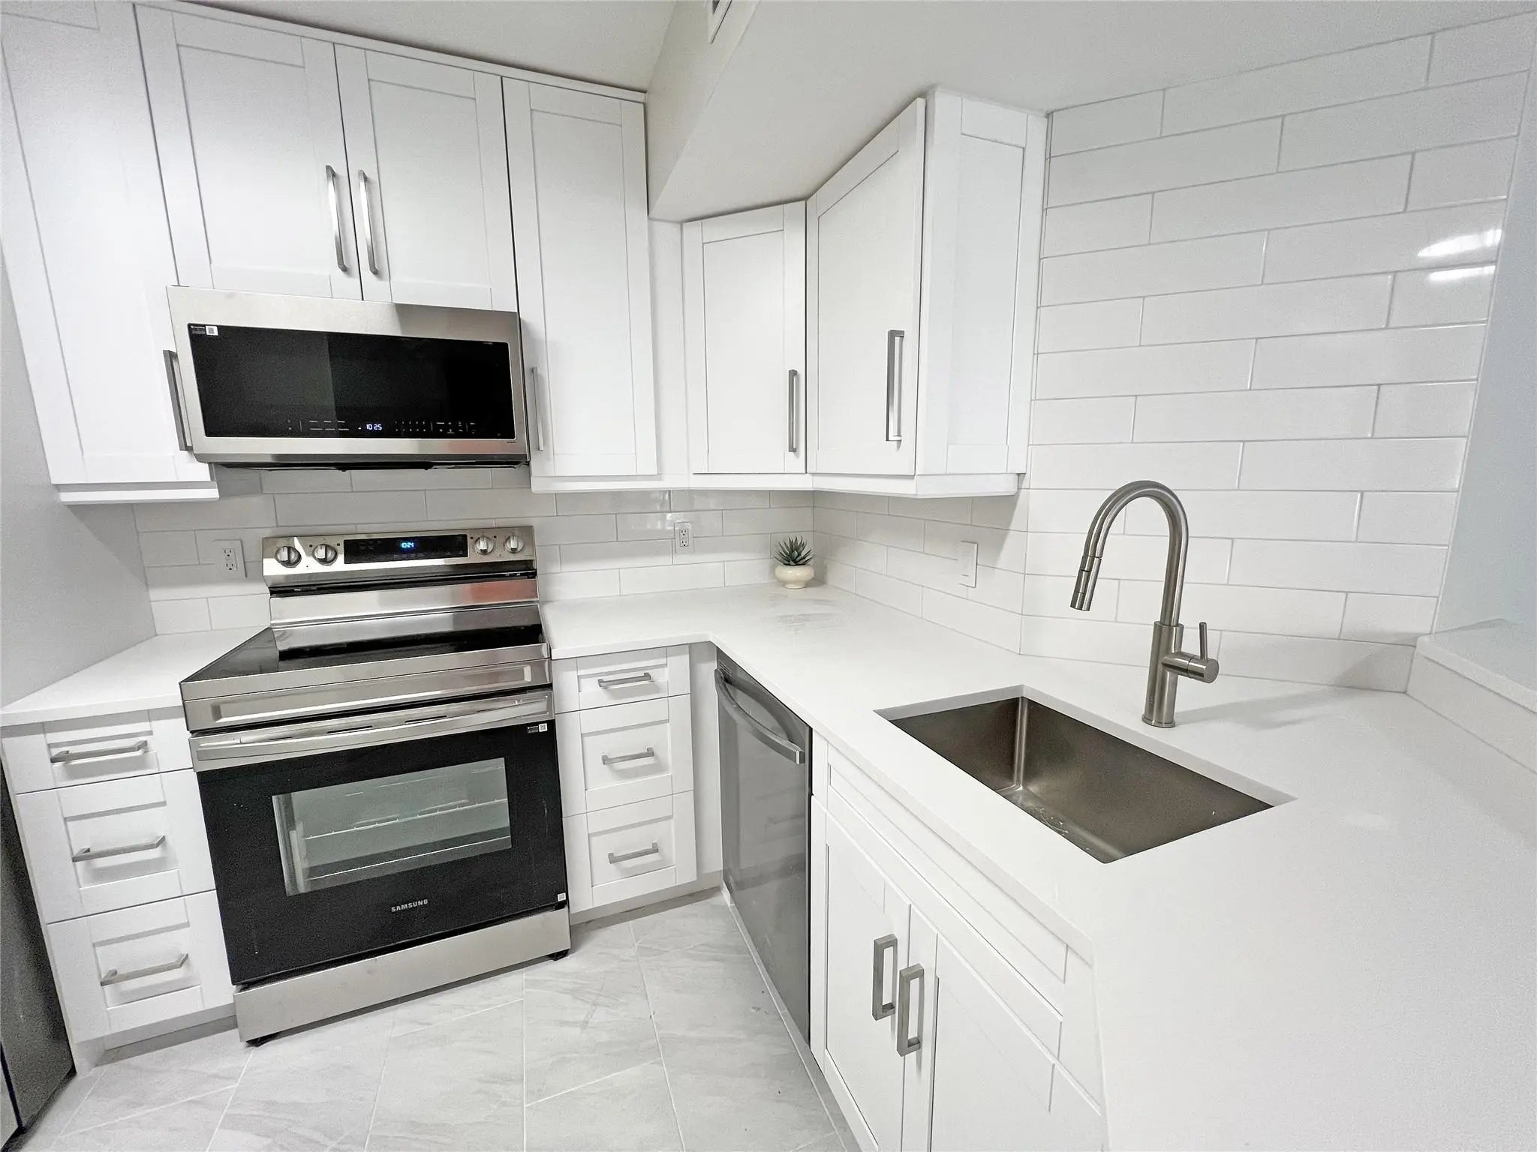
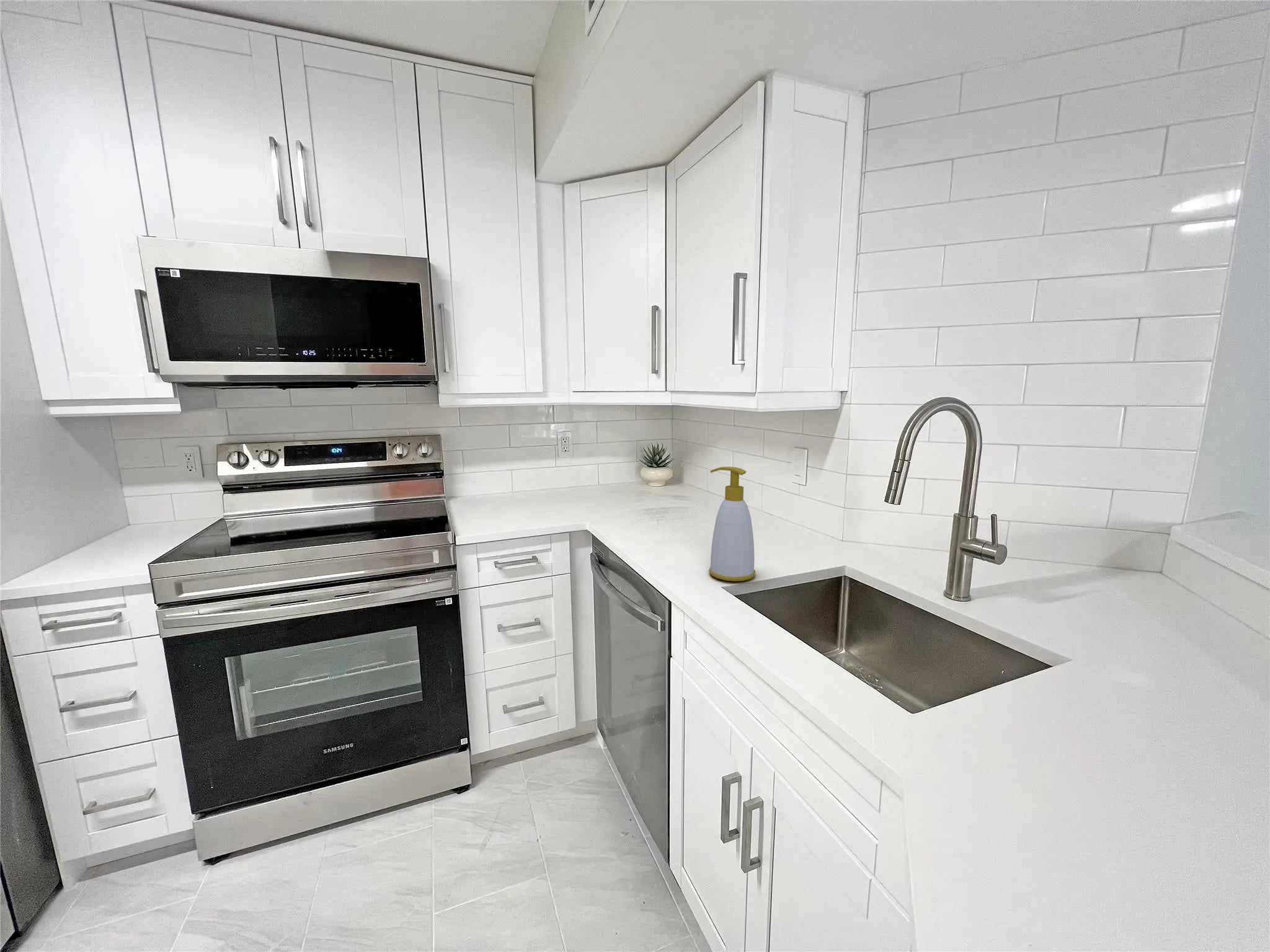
+ soap bottle [708,466,756,582]
